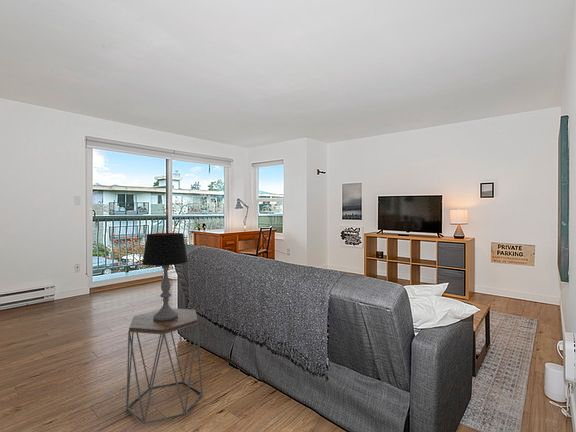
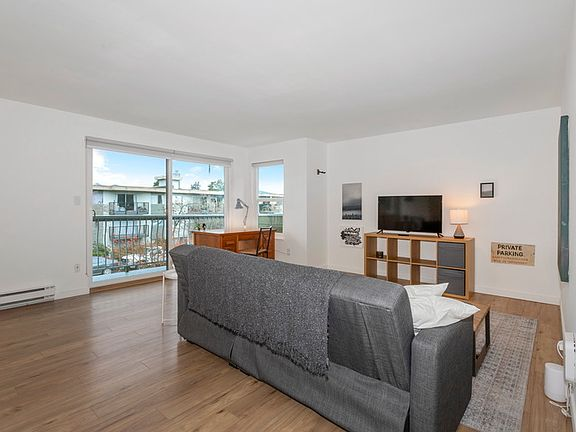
- side table [125,307,203,425]
- table lamp [141,232,189,321]
